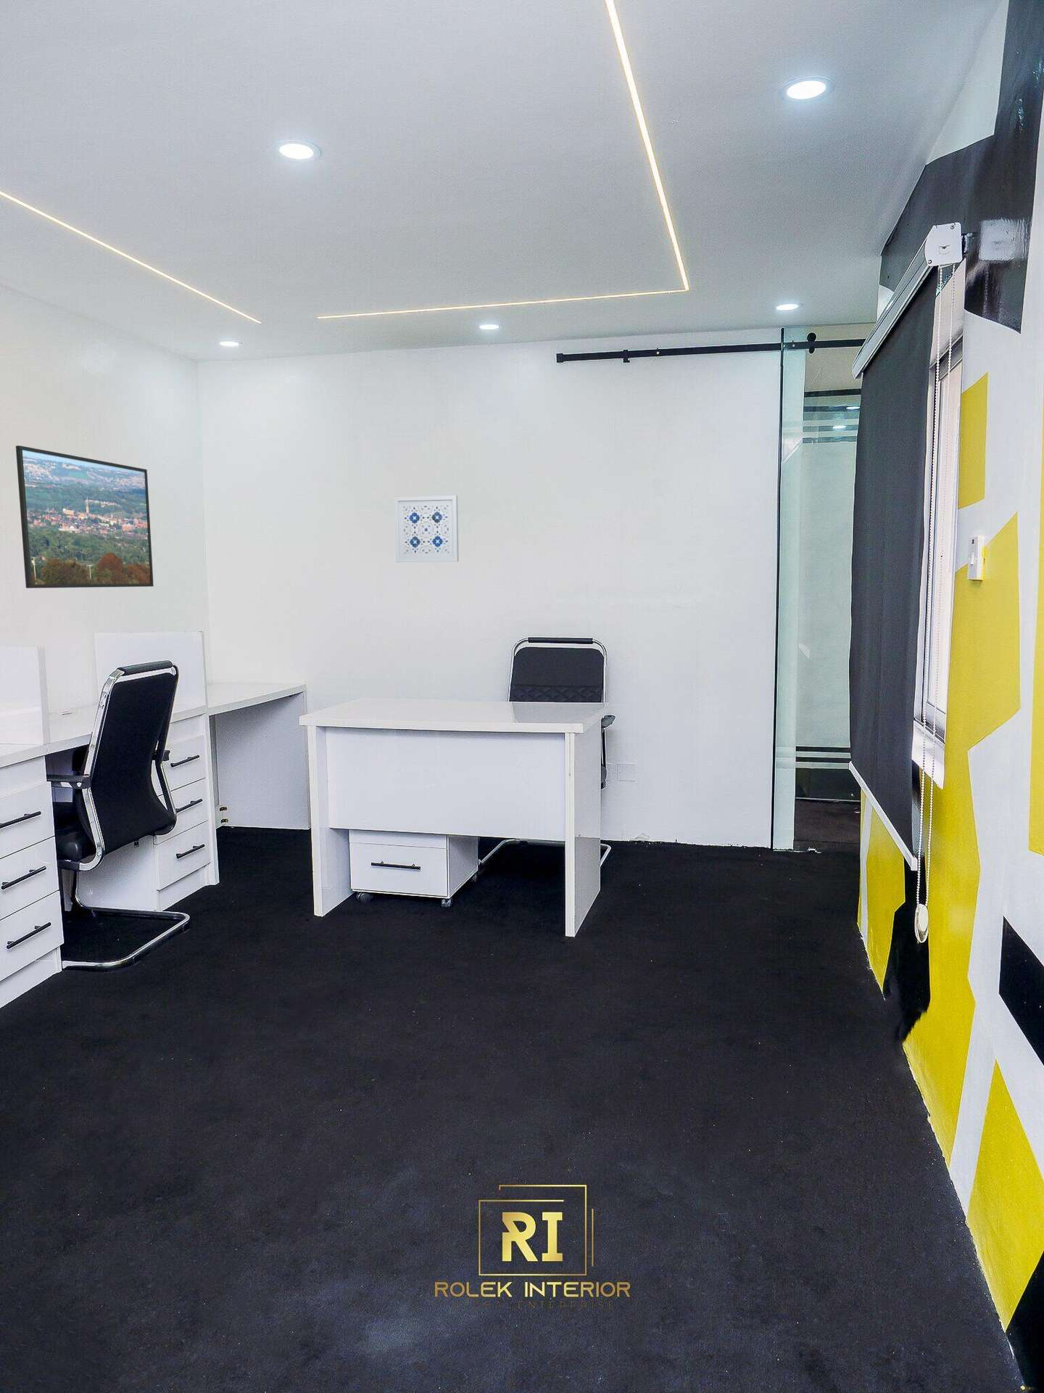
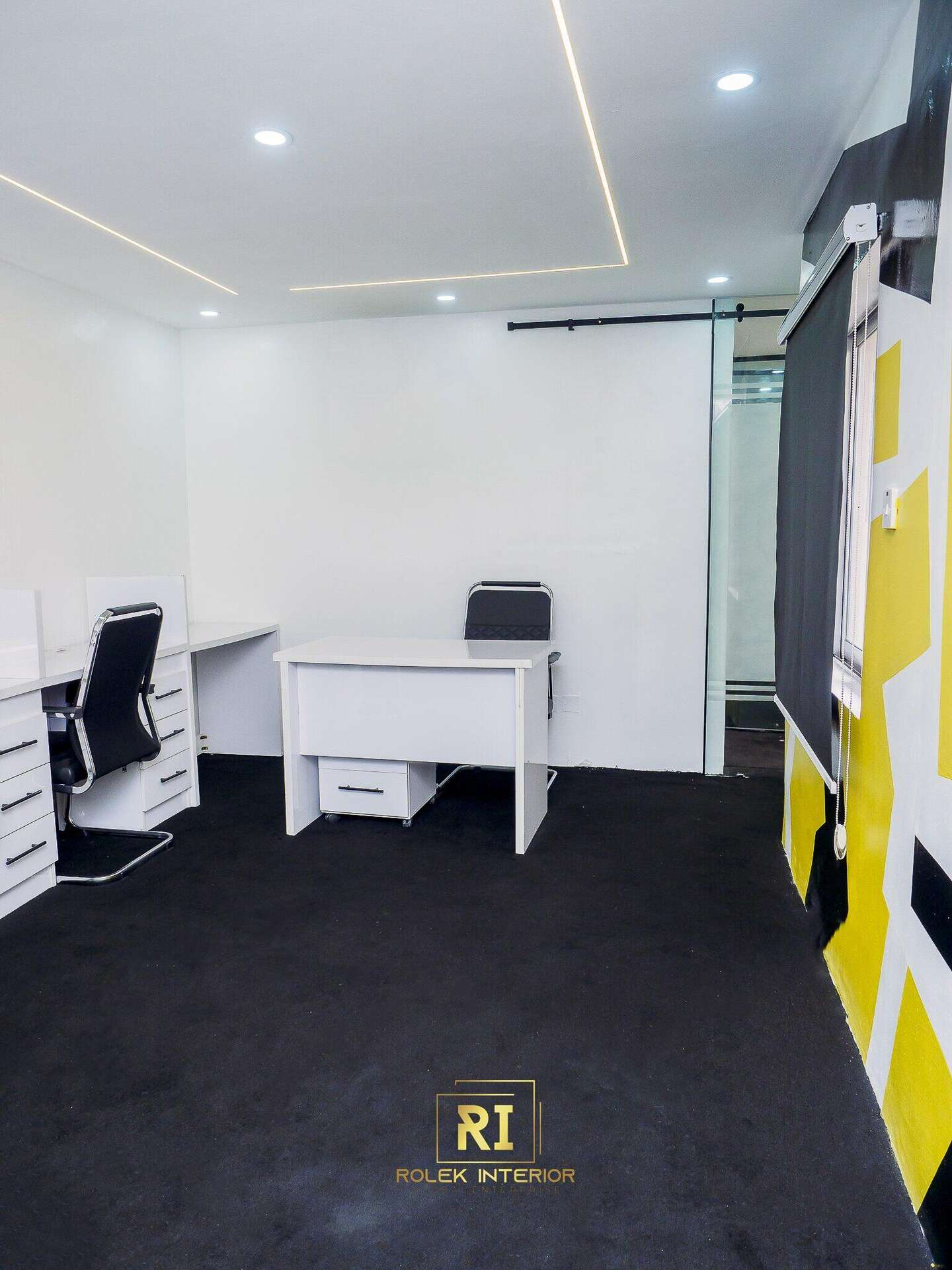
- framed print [15,444,155,589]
- wall art [394,495,459,563]
